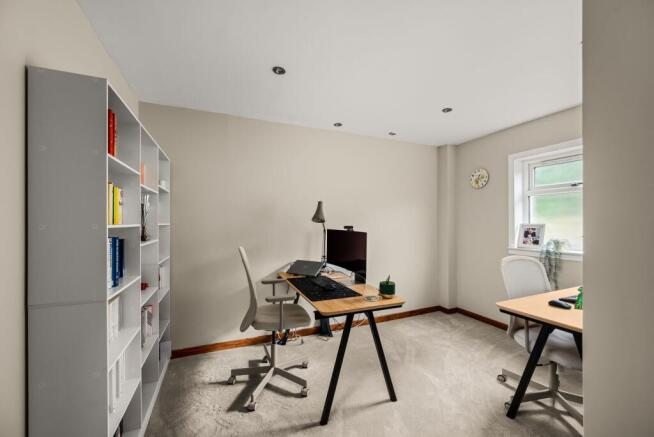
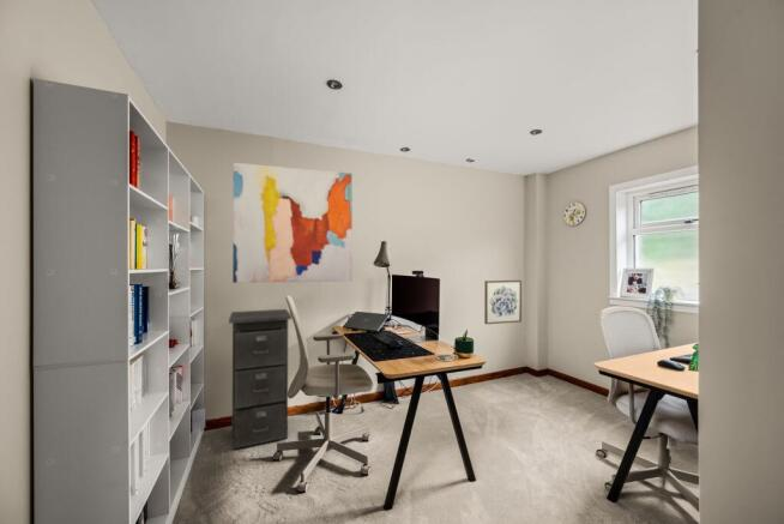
+ wall art [231,162,354,284]
+ wall art [483,279,523,325]
+ filing cabinet [228,308,293,451]
